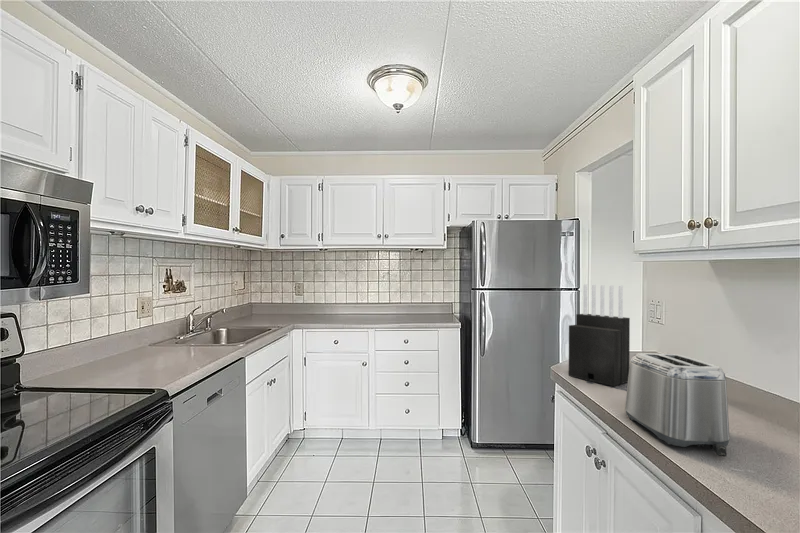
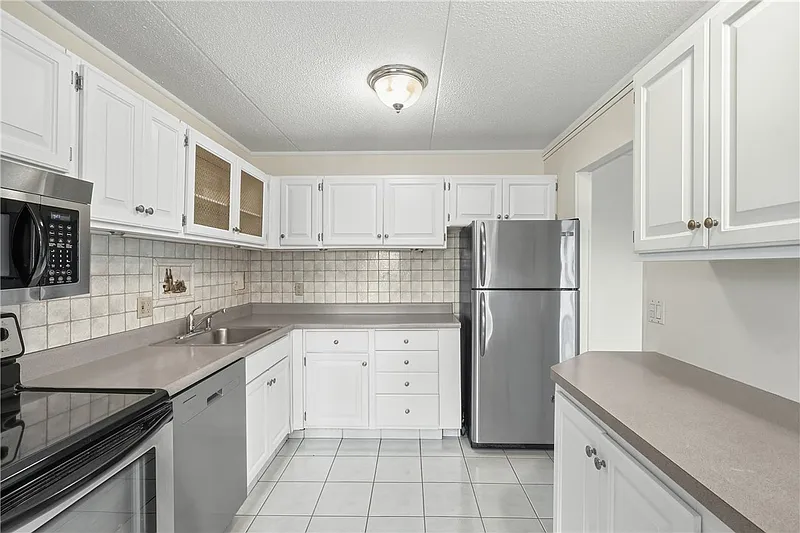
- toaster [624,352,731,458]
- knife block [568,283,631,387]
